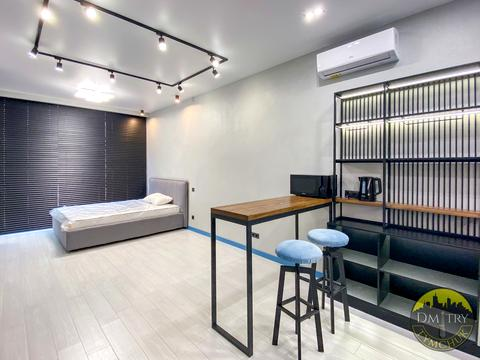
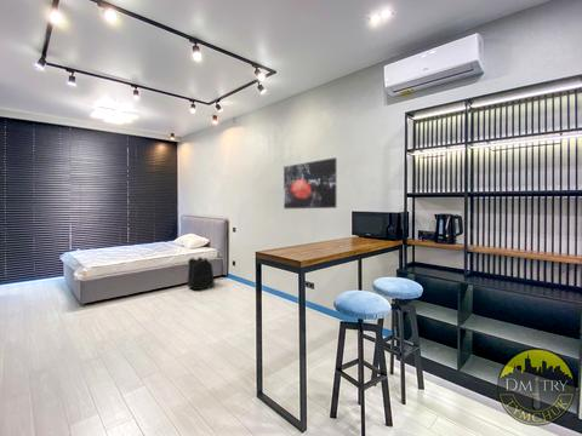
+ wall art [283,156,337,210]
+ backpack [186,256,216,291]
